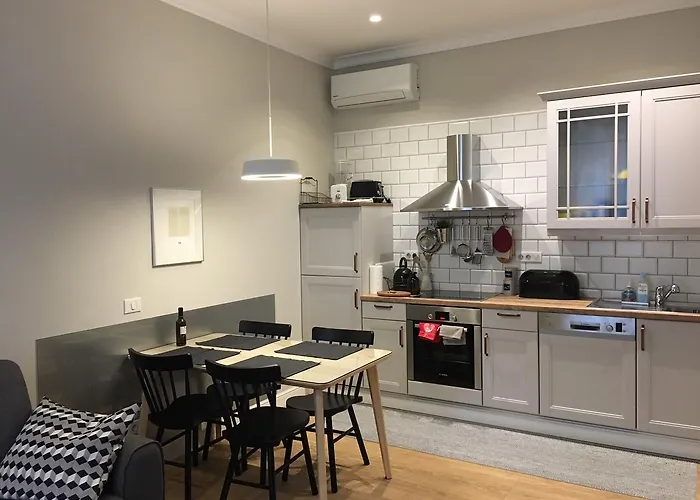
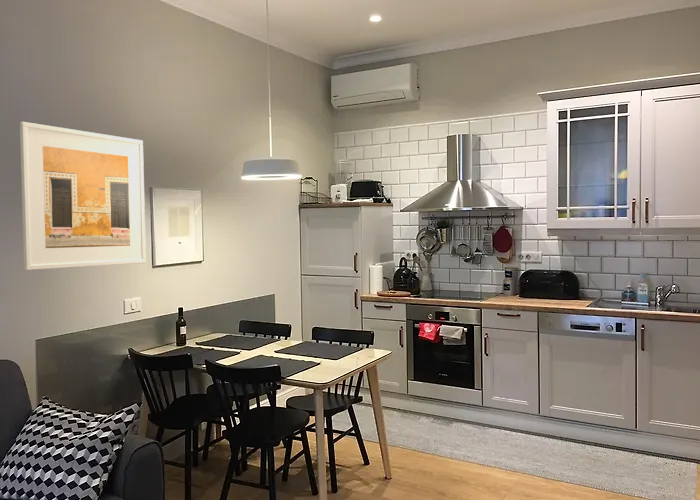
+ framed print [19,121,147,271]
